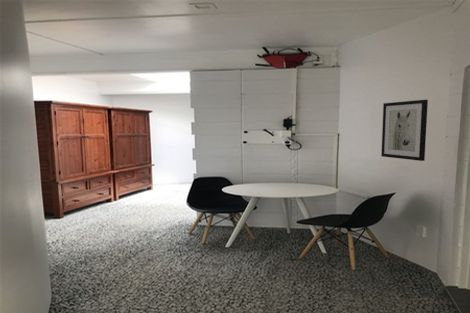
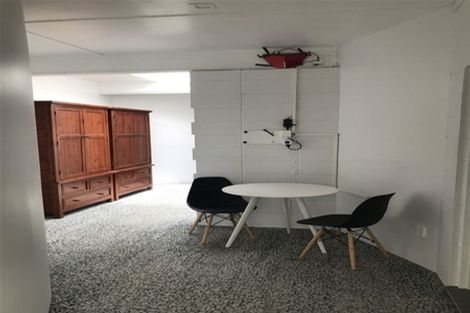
- wall art [380,99,429,162]
